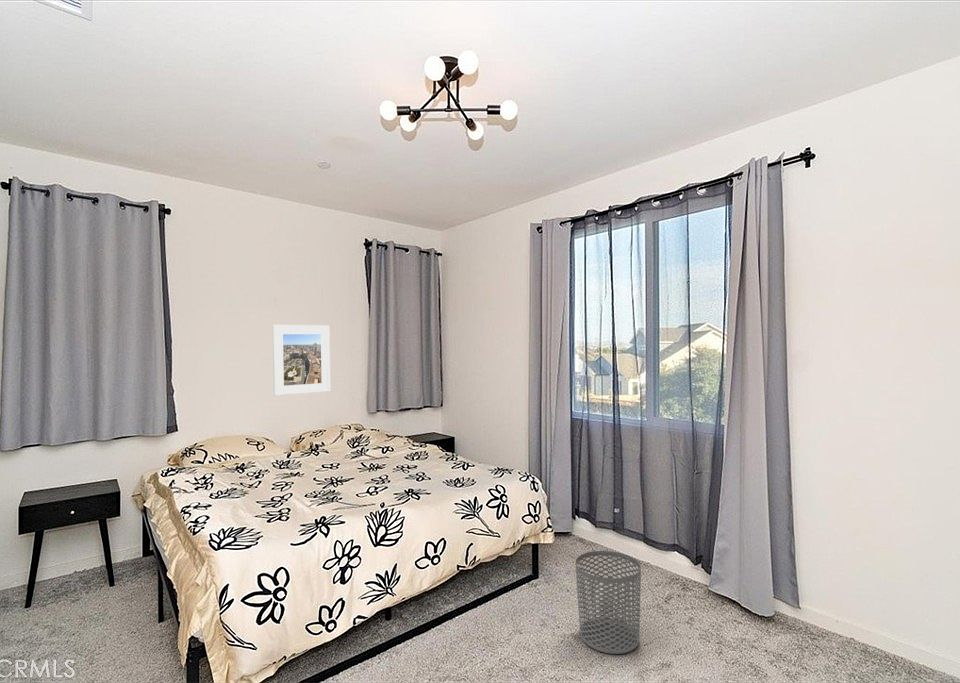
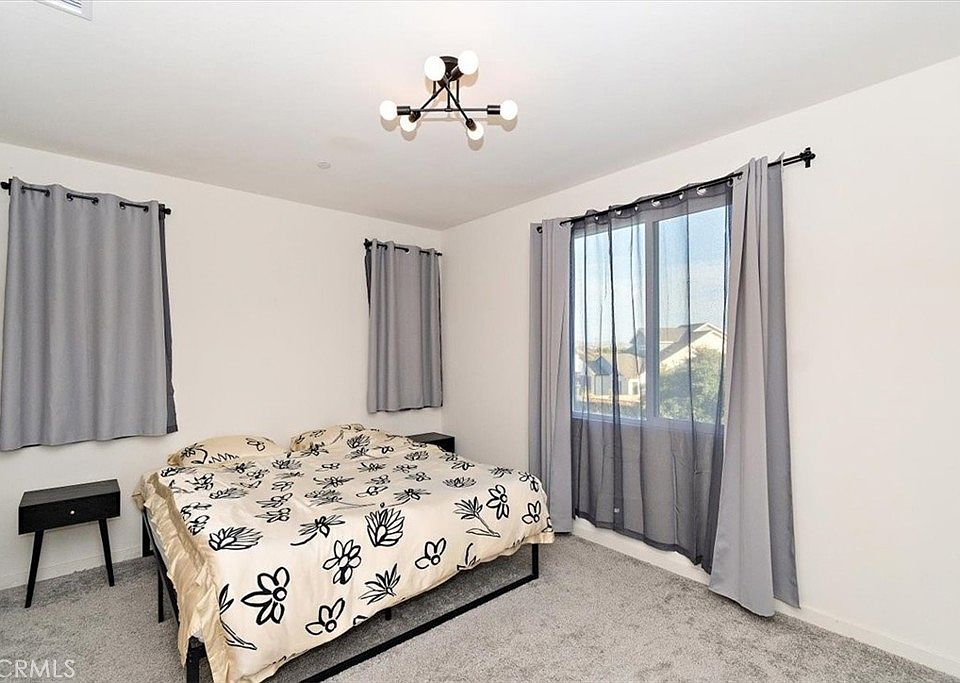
- waste bin [575,550,642,655]
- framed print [272,324,331,397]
